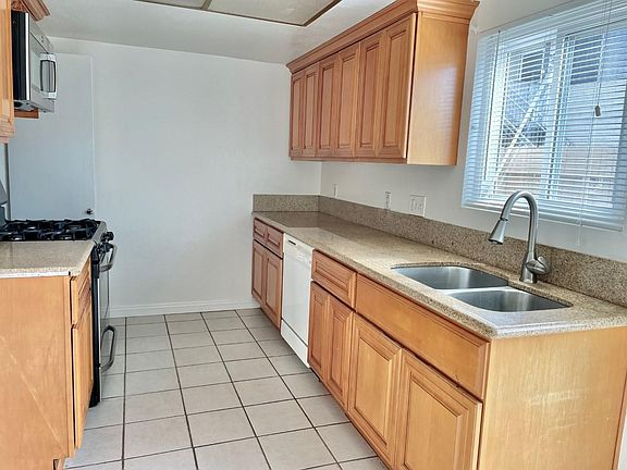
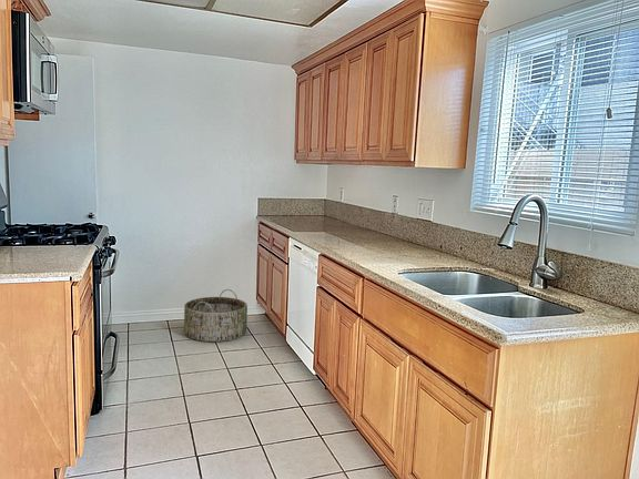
+ basket [183,288,248,343]
